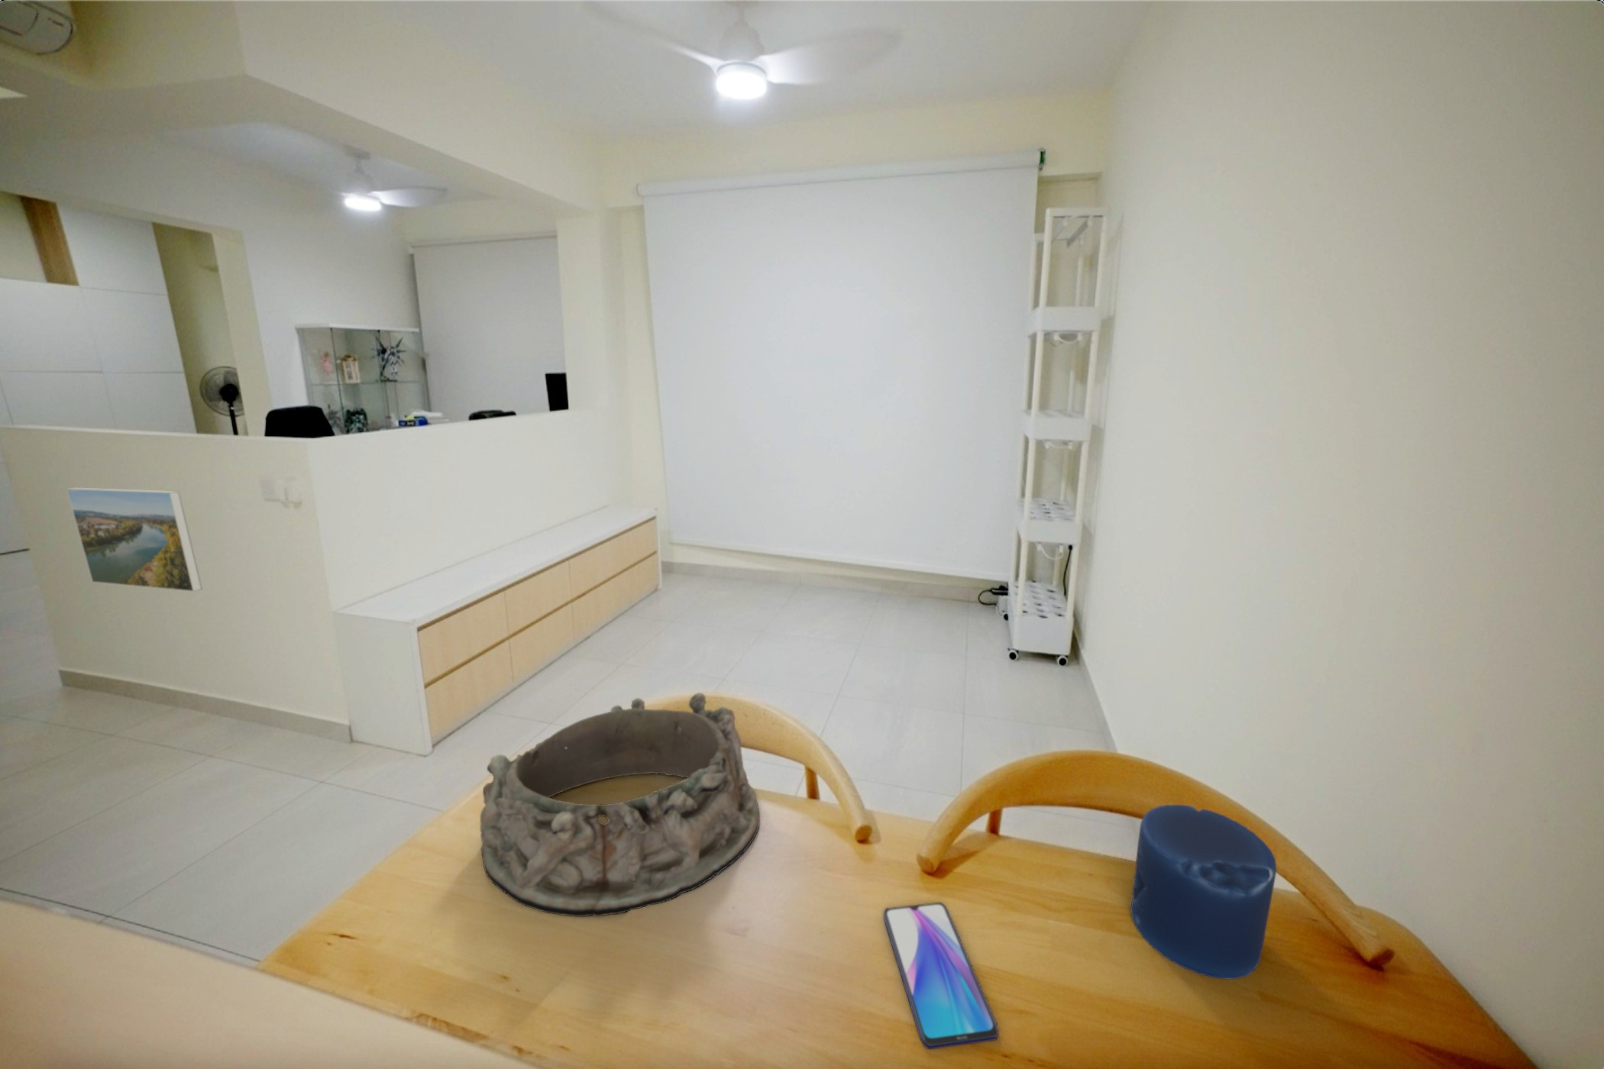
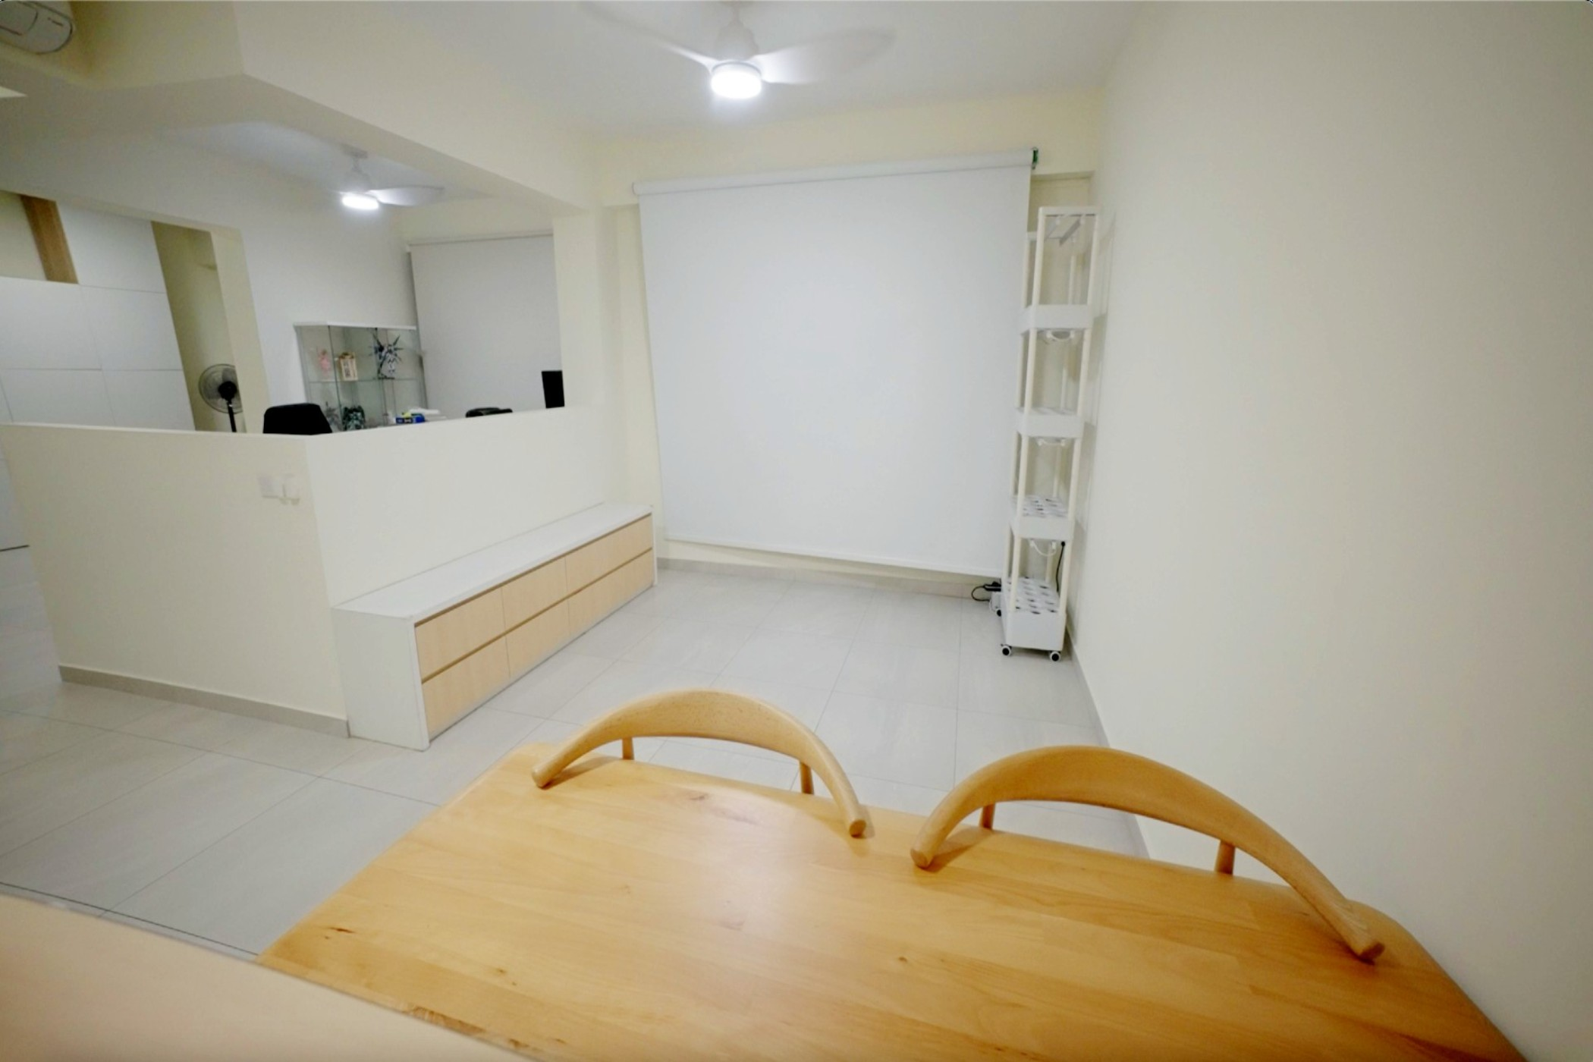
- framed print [66,487,203,593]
- candle [1130,804,1277,980]
- smartphone [883,902,999,1050]
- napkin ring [479,692,760,917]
